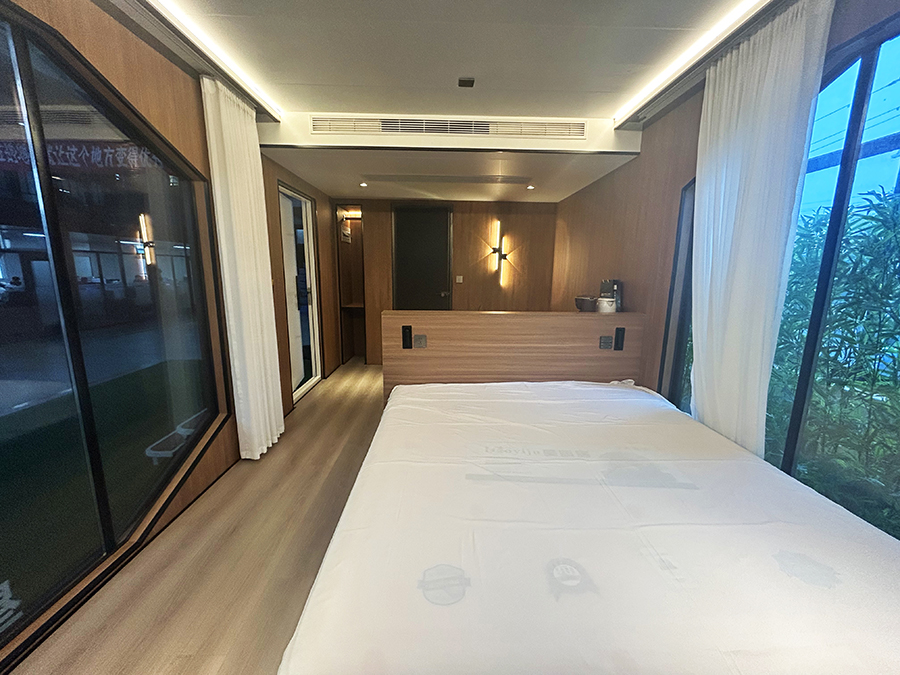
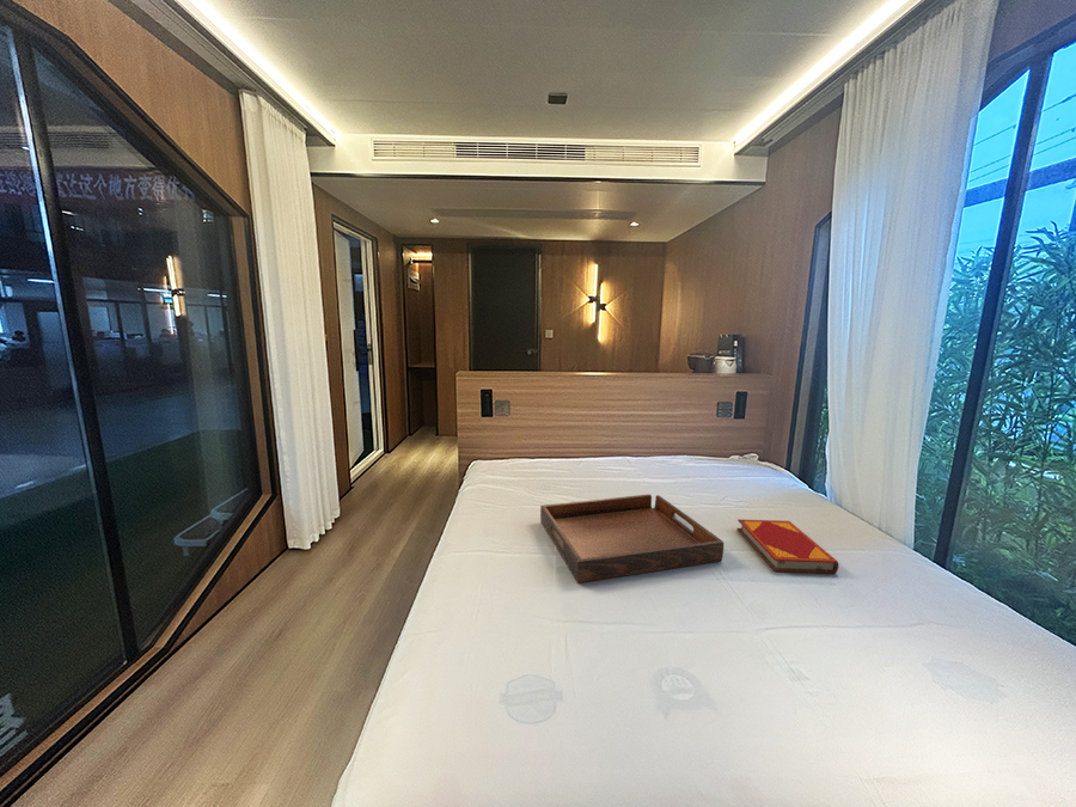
+ hardback book [735,519,839,574]
+ serving tray [539,493,725,583]
